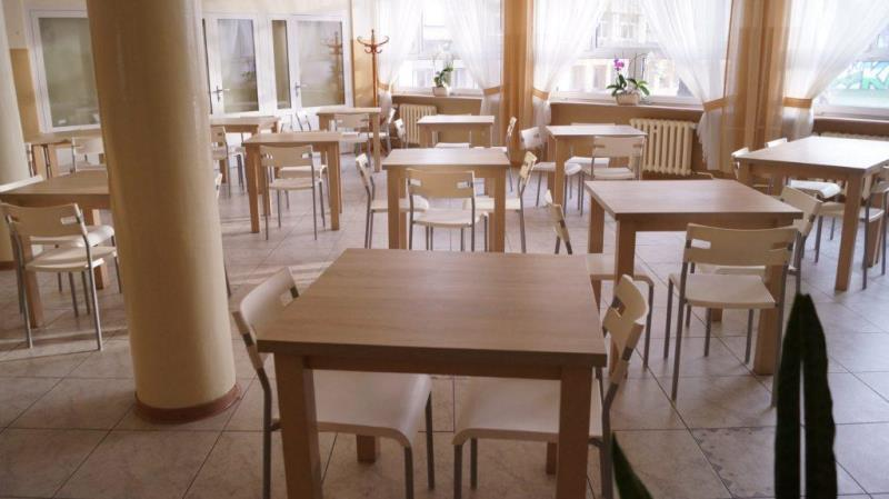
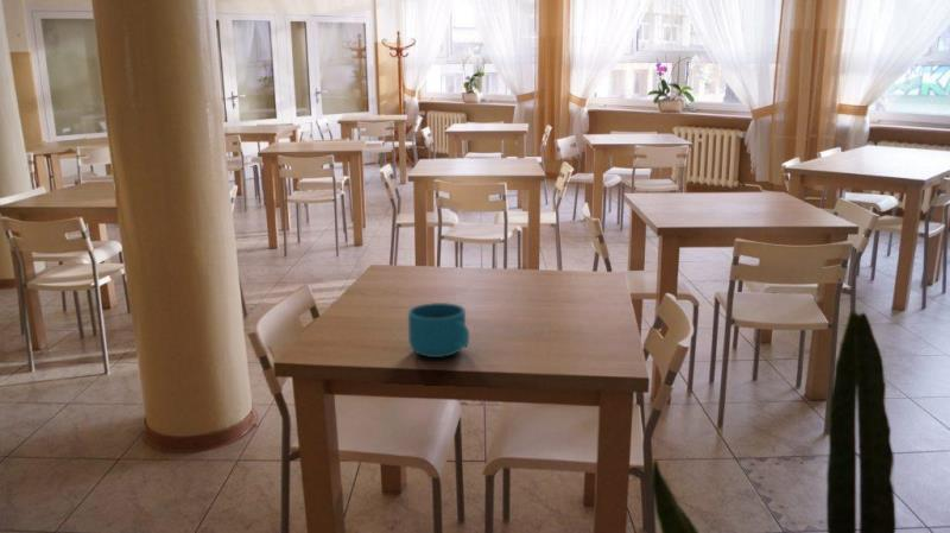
+ cup [407,302,470,358]
